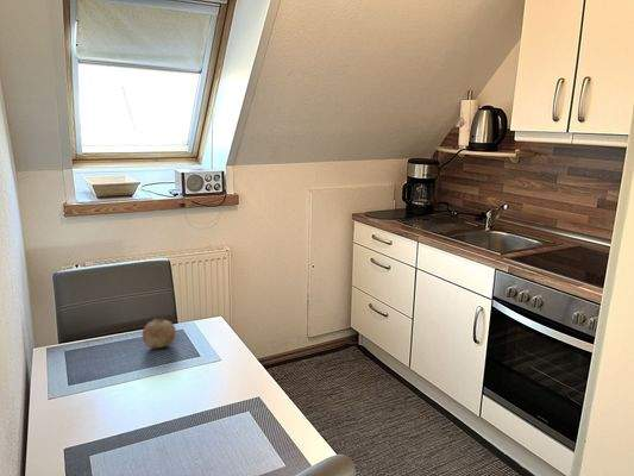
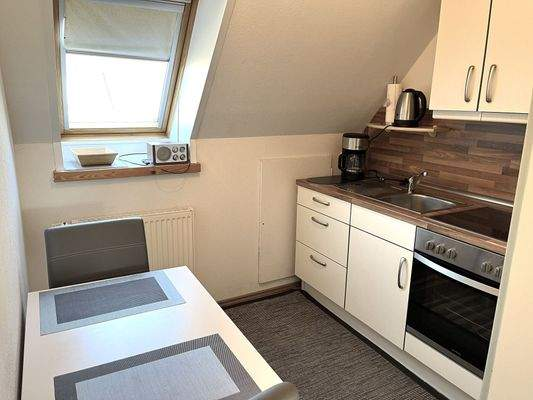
- fruit [142,315,177,350]
